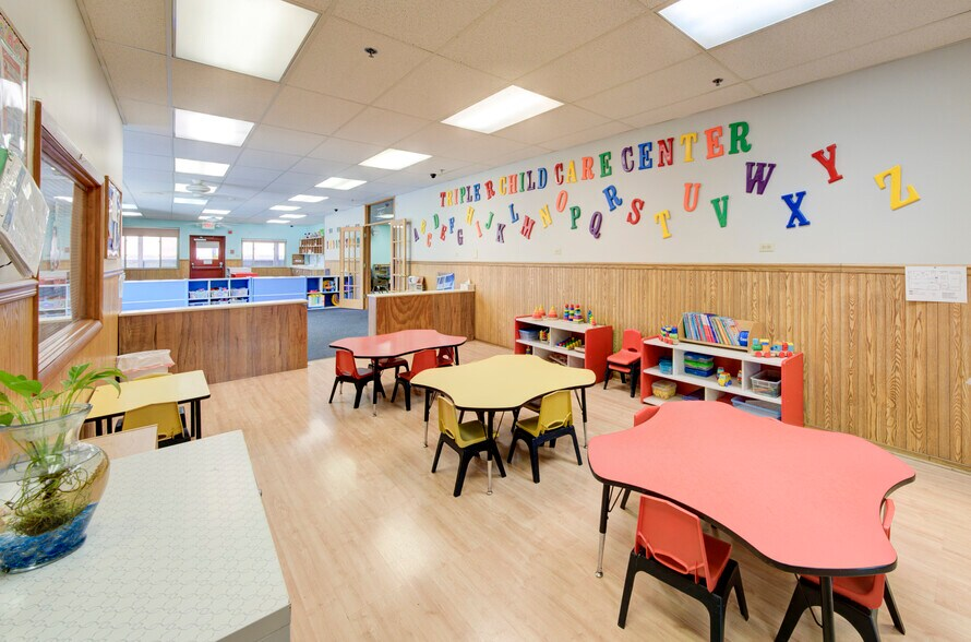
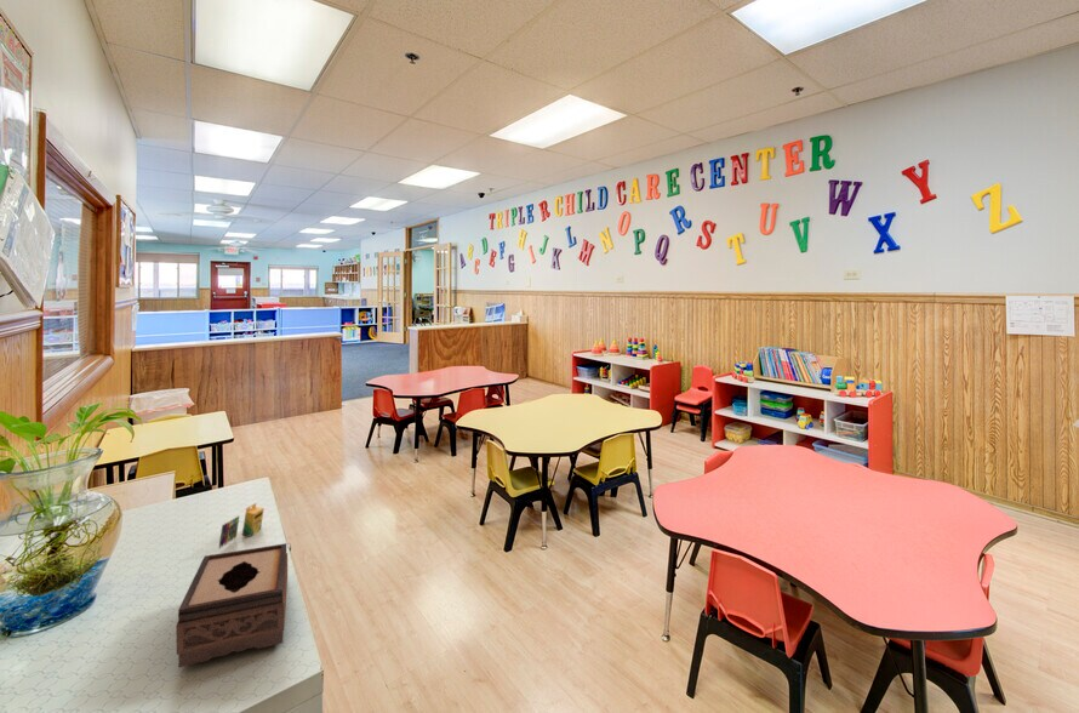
+ crayon [218,502,266,549]
+ tissue box [176,542,289,668]
